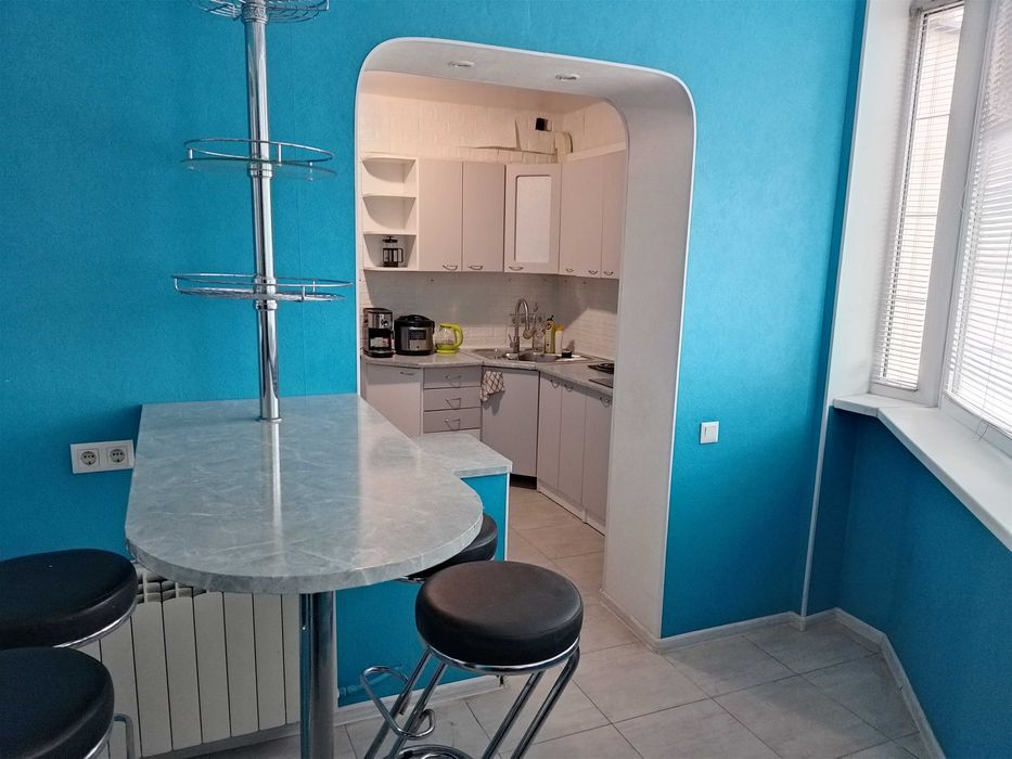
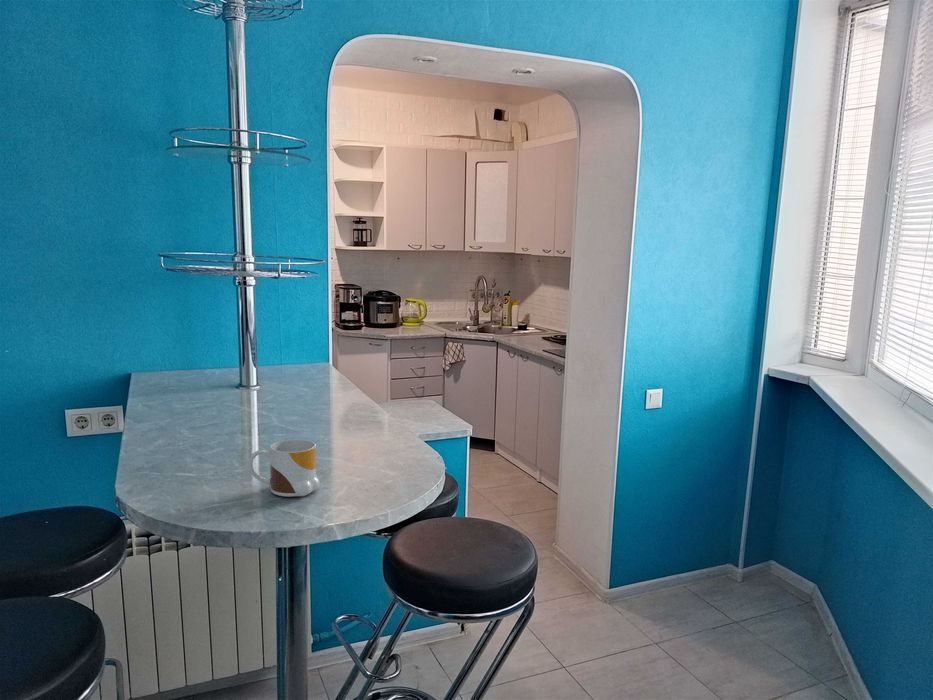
+ mug [247,438,321,498]
